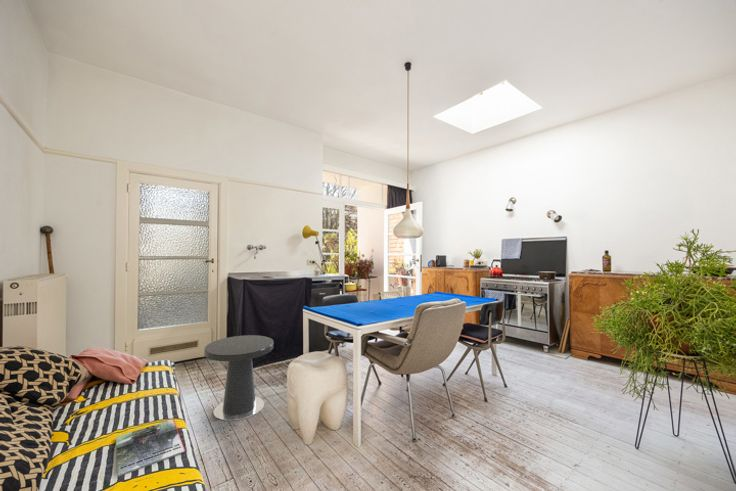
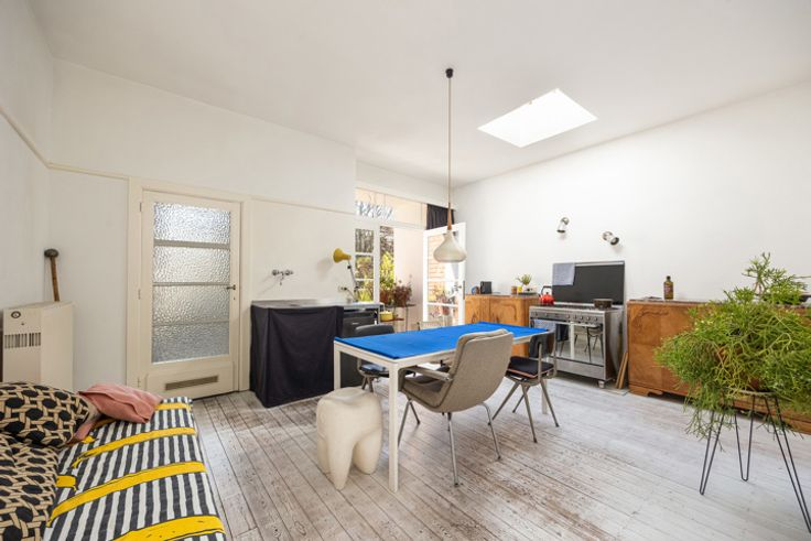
- magazine [115,418,186,478]
- side table [203,334,275,421]
